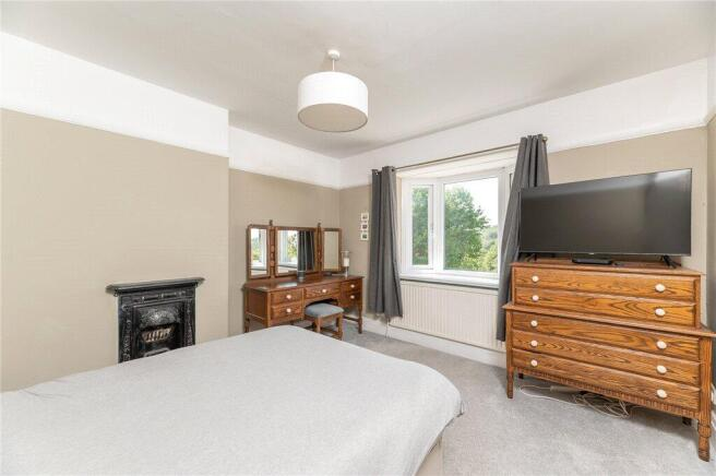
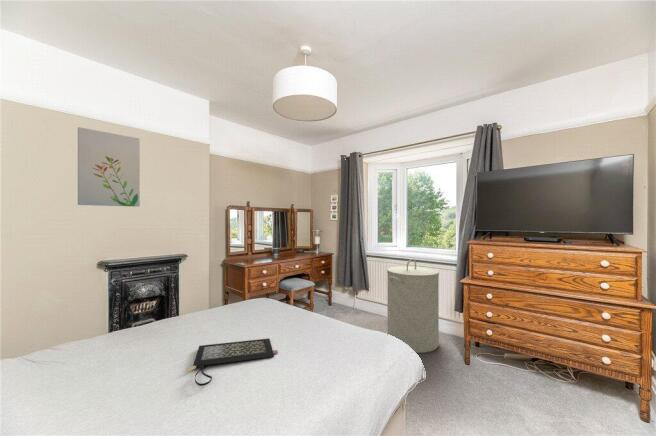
+ laundry hamper [386,258,440,354]
+ wall art [77,126,141,208]
+ clutch bag [186,337,279,387]
